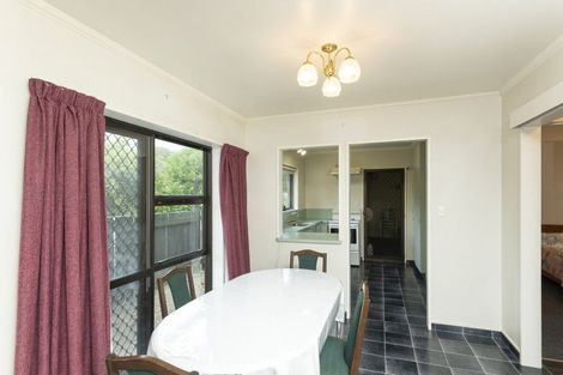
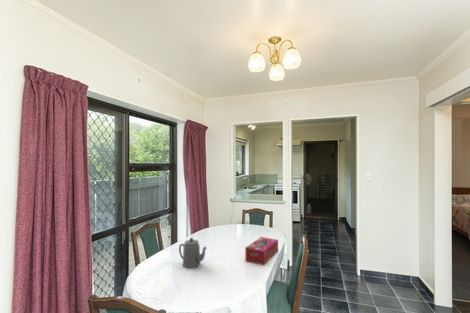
+ tissue box [244,236,279,266]
+ teapot [178,237,207,269]
